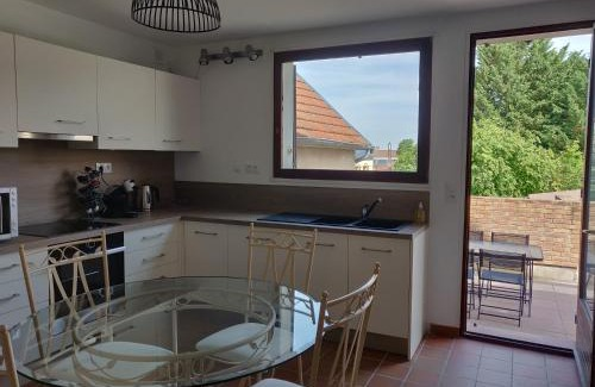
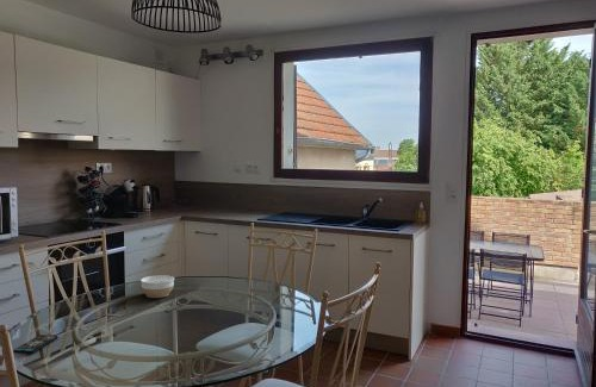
+ bowl [139,274,175,299]
+ smartphone [12,333,60,355]
